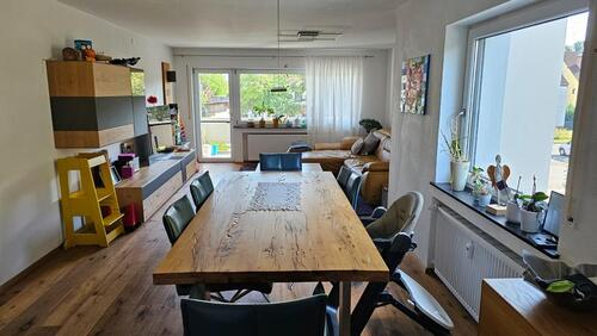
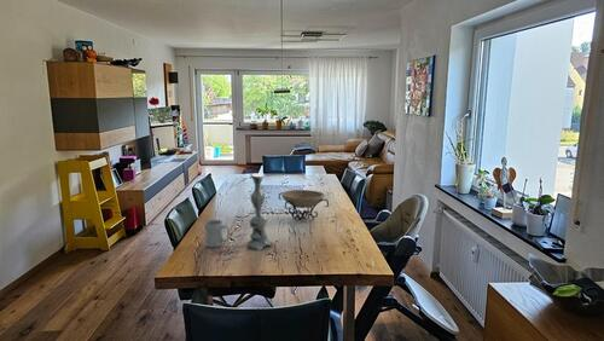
+ decorative bowl [278,189,330,222]
+ candlestick [246,173,277,252]
+ mug [204,219,231,249]
